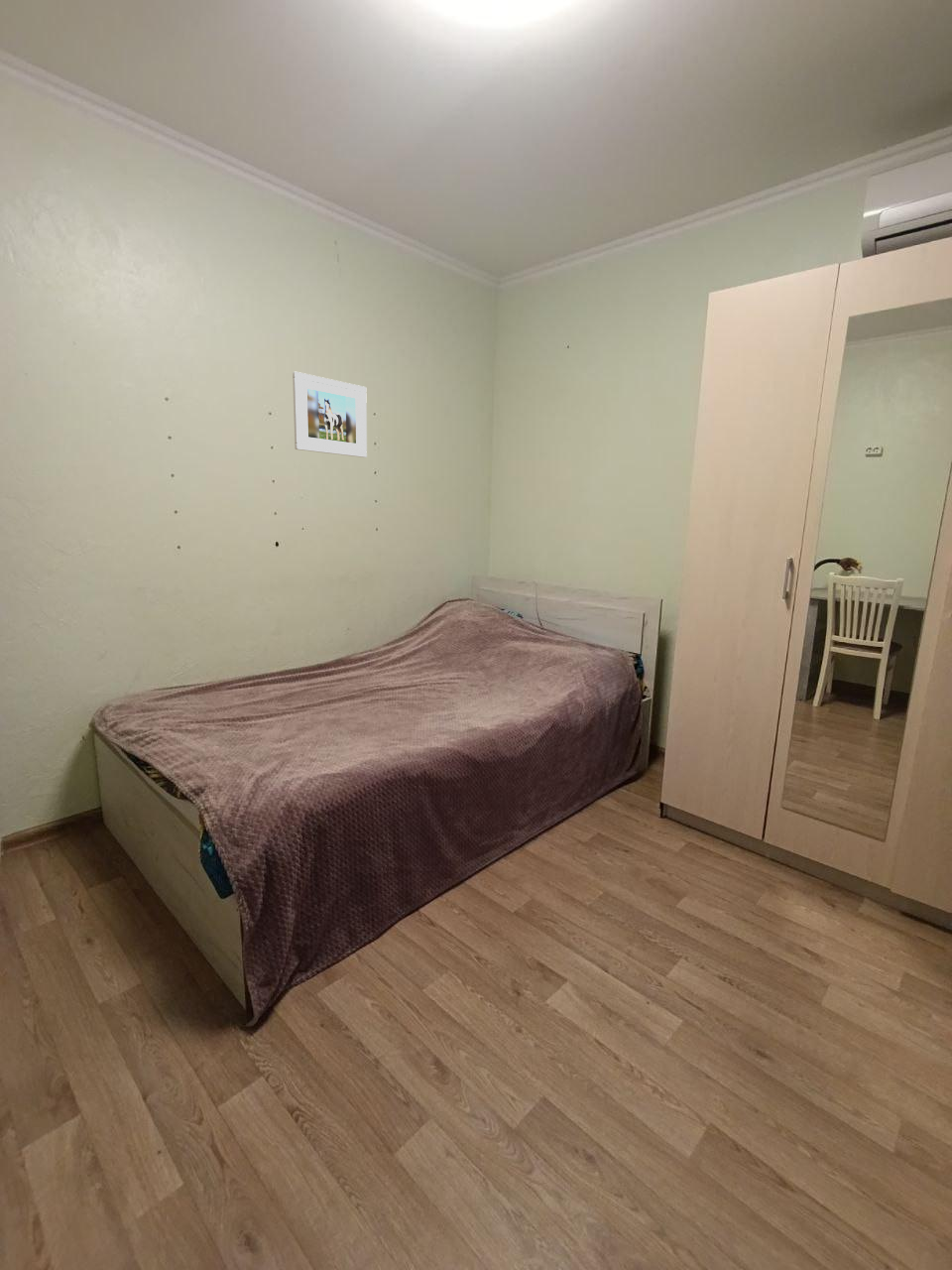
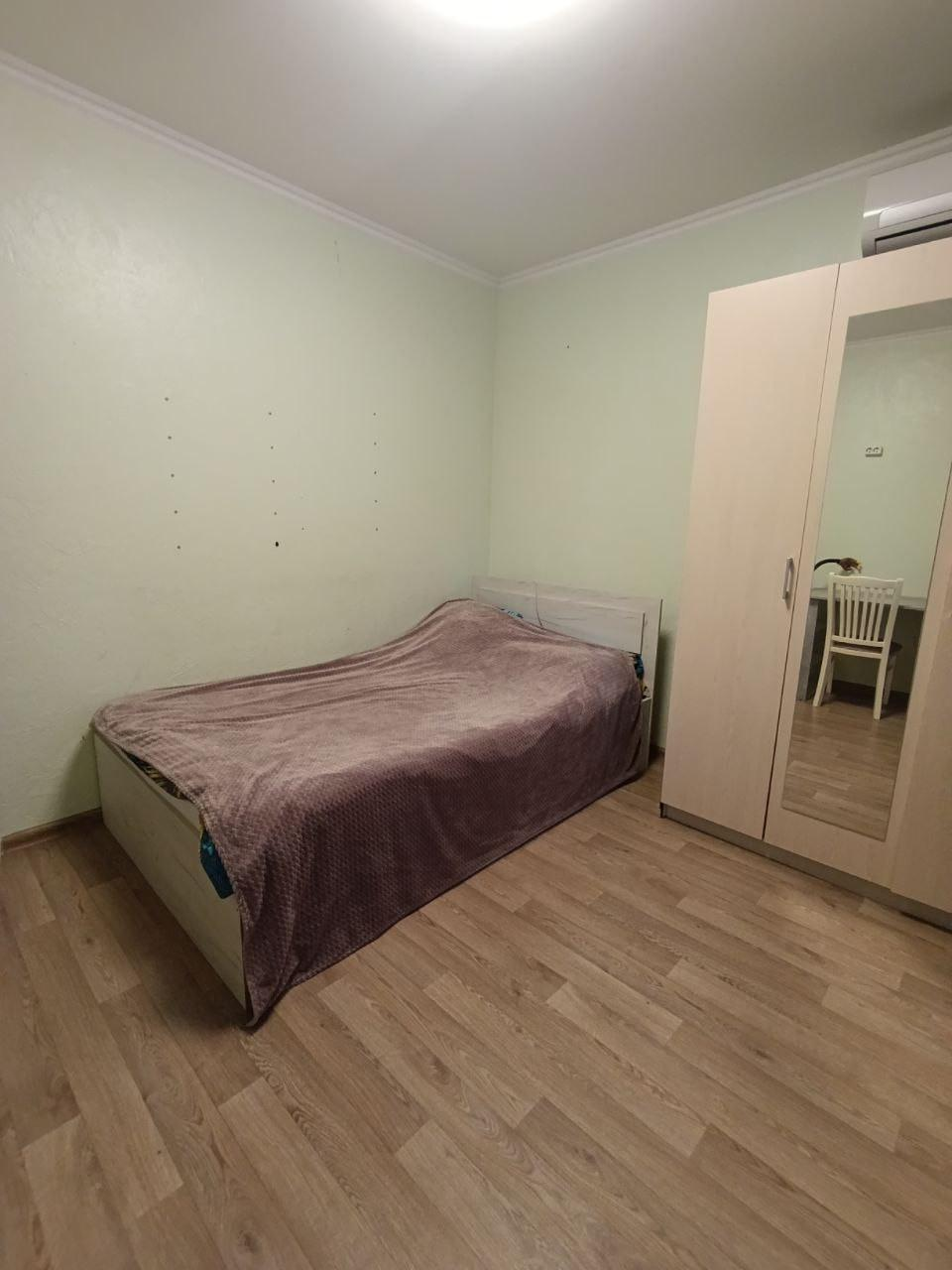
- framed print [292,371,368,458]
